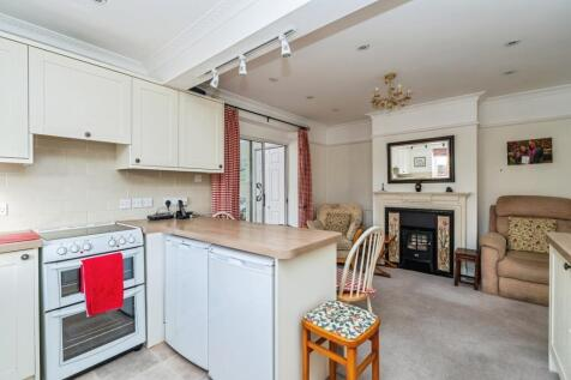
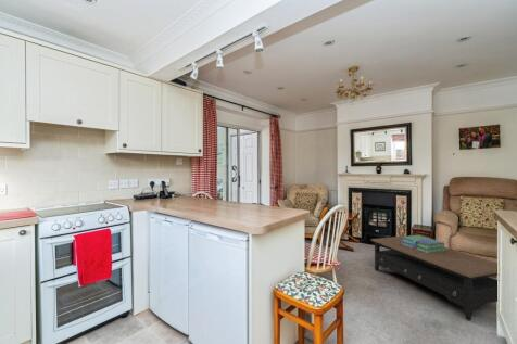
+ stack of books [402,234,446,253]
+ coffee table [370,234,499,321]
